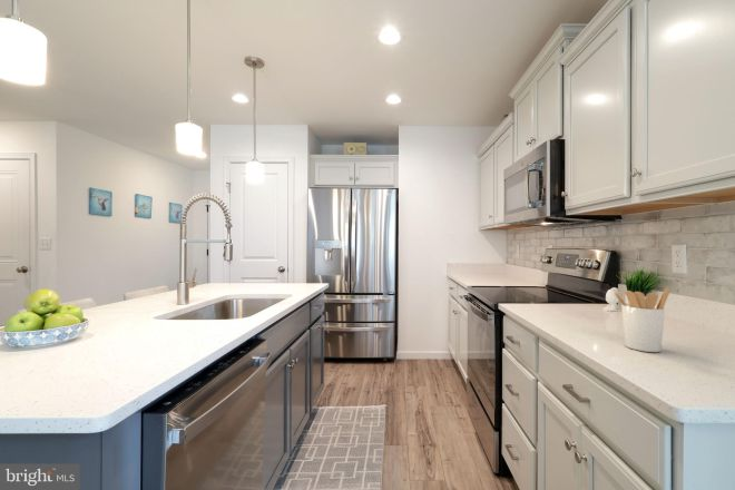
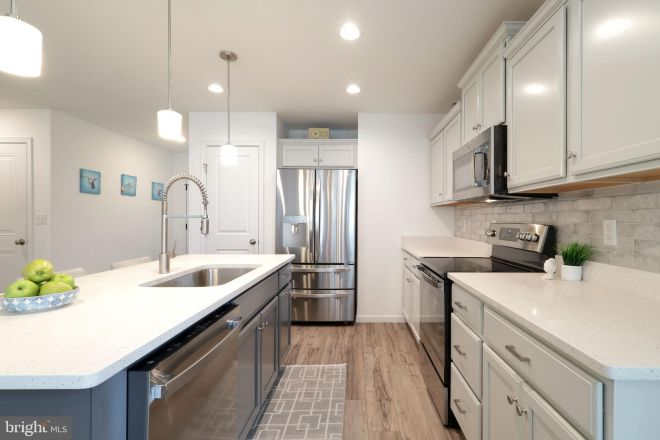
- utensil holder [614,286,670,353]
